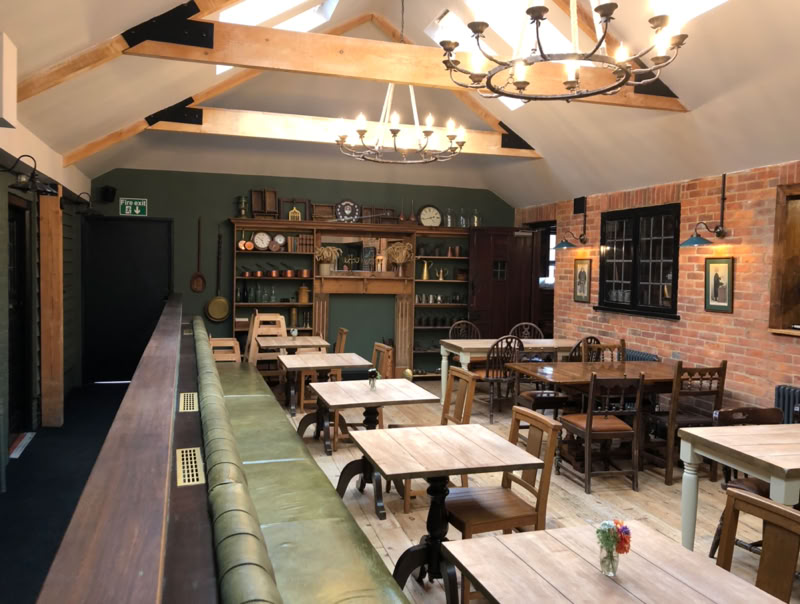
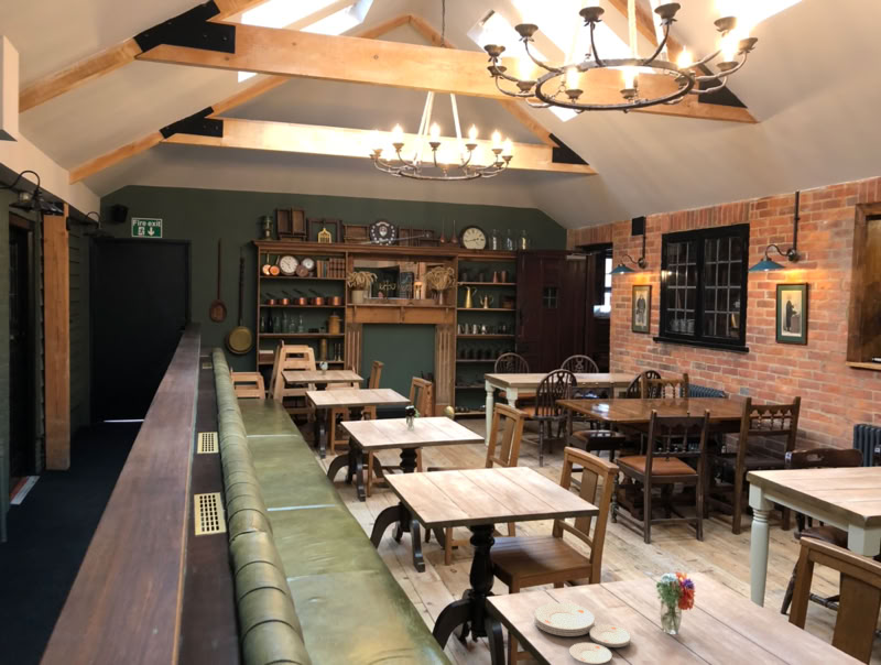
+ plate [533,602,632,665]
